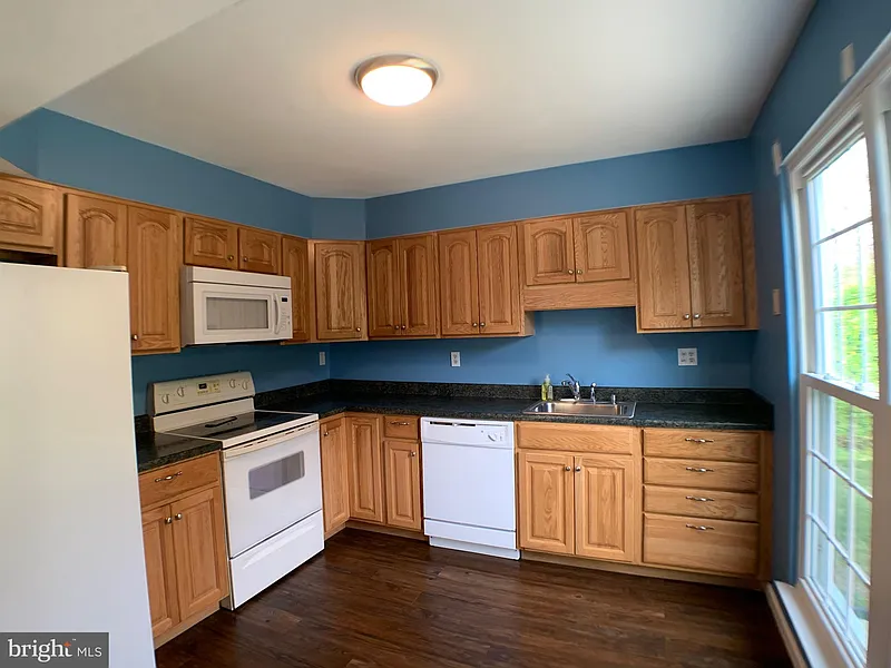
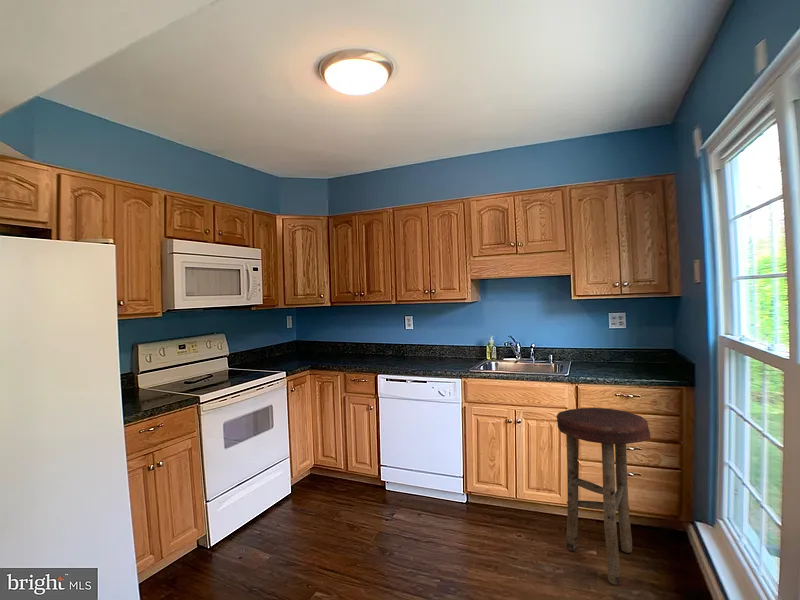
+ stool [556,407,651,585]
